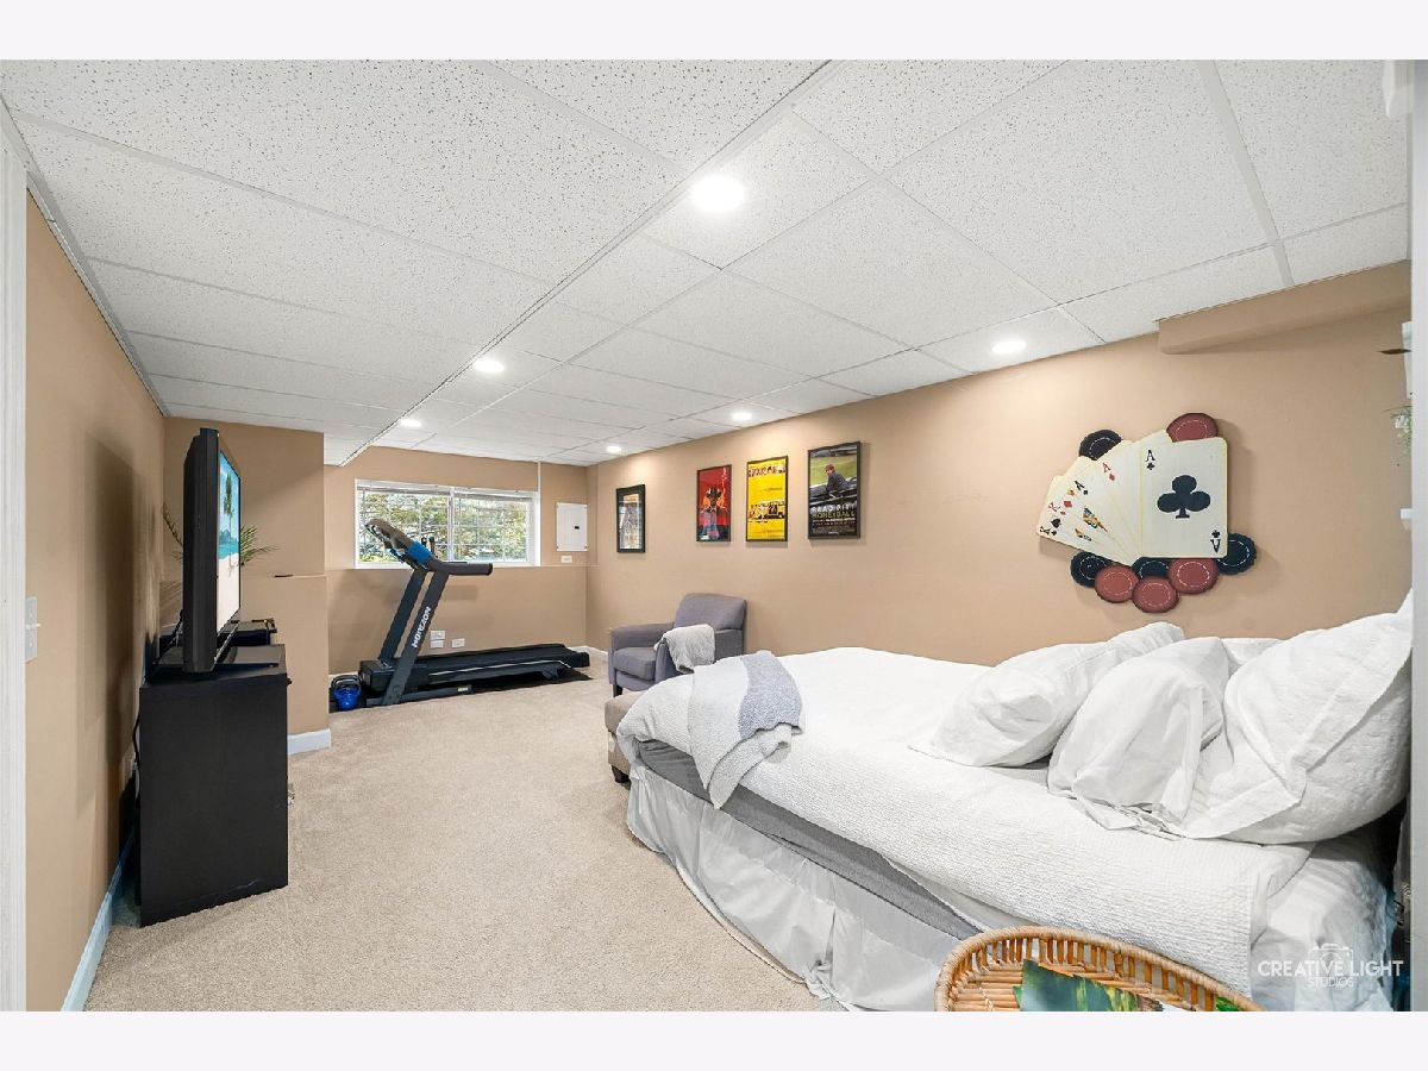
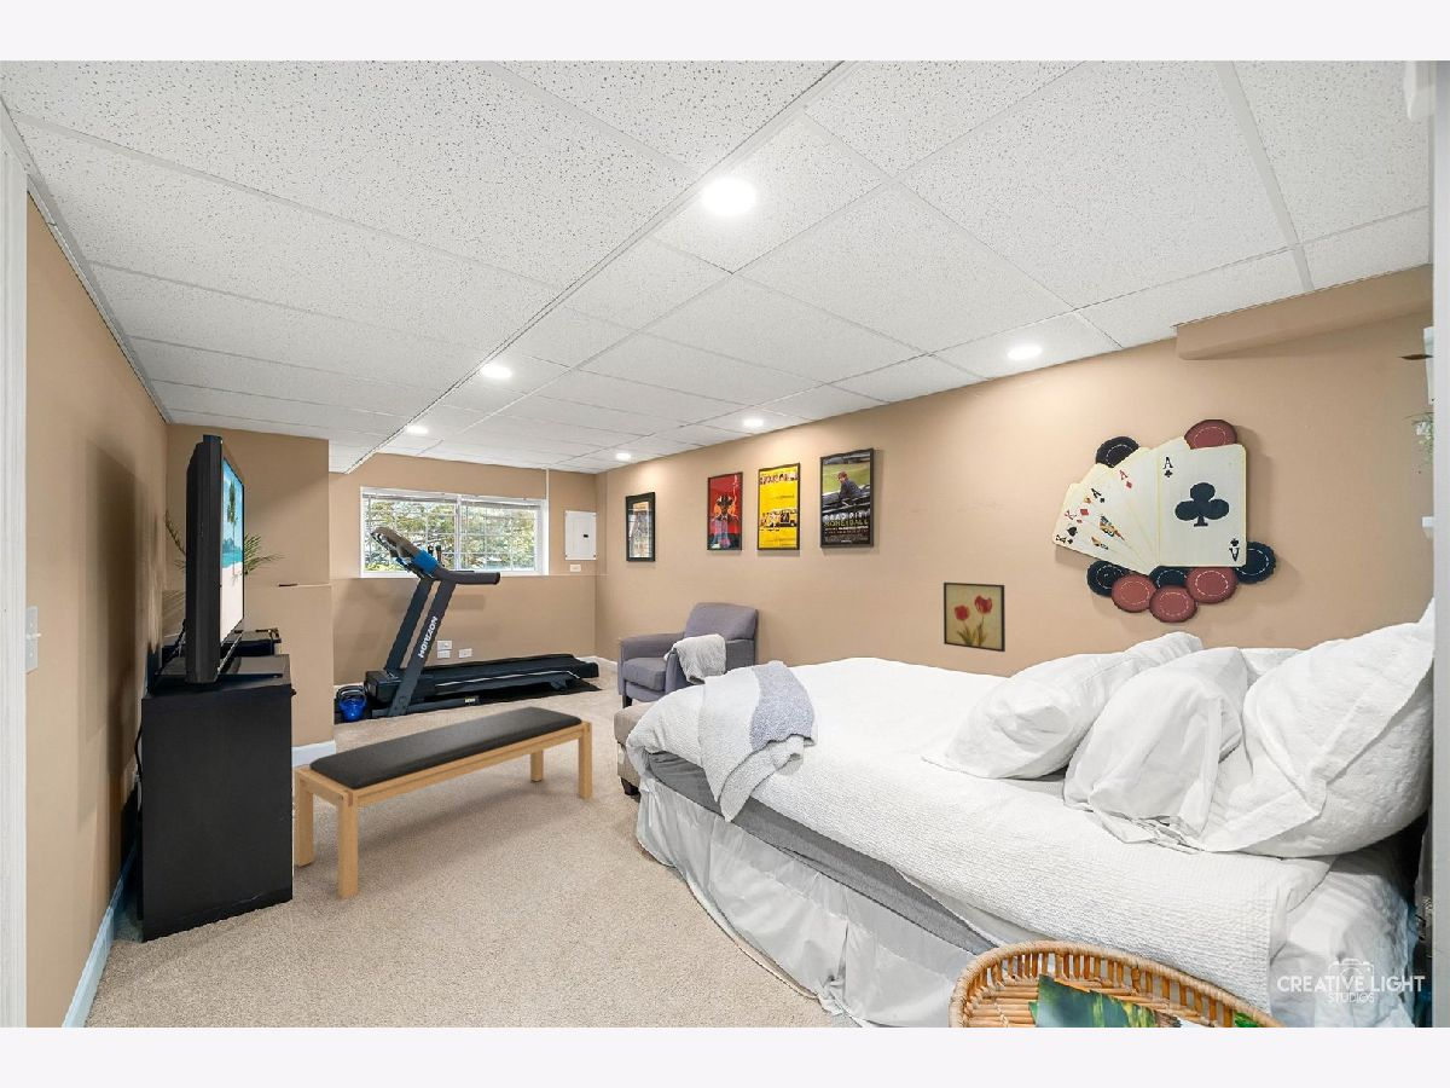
+ wall art [942,581,1007,653]
+ bench [294,705,593,901]
